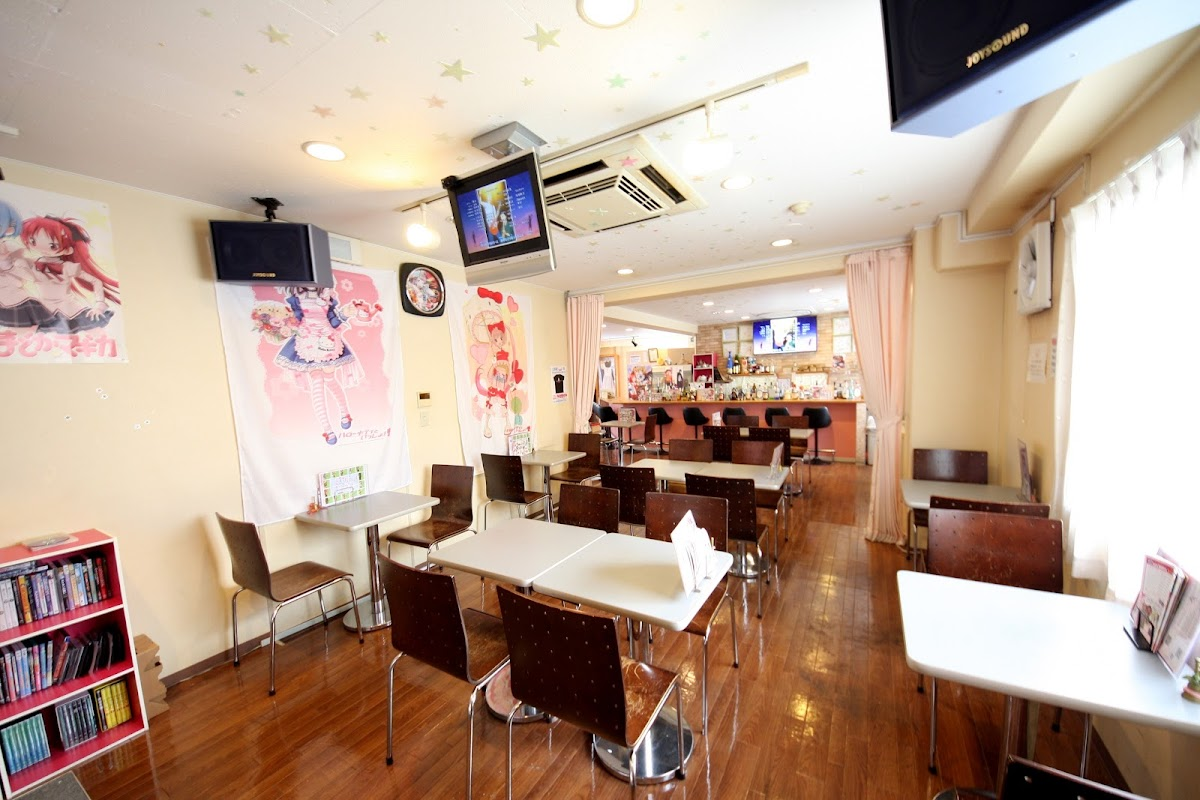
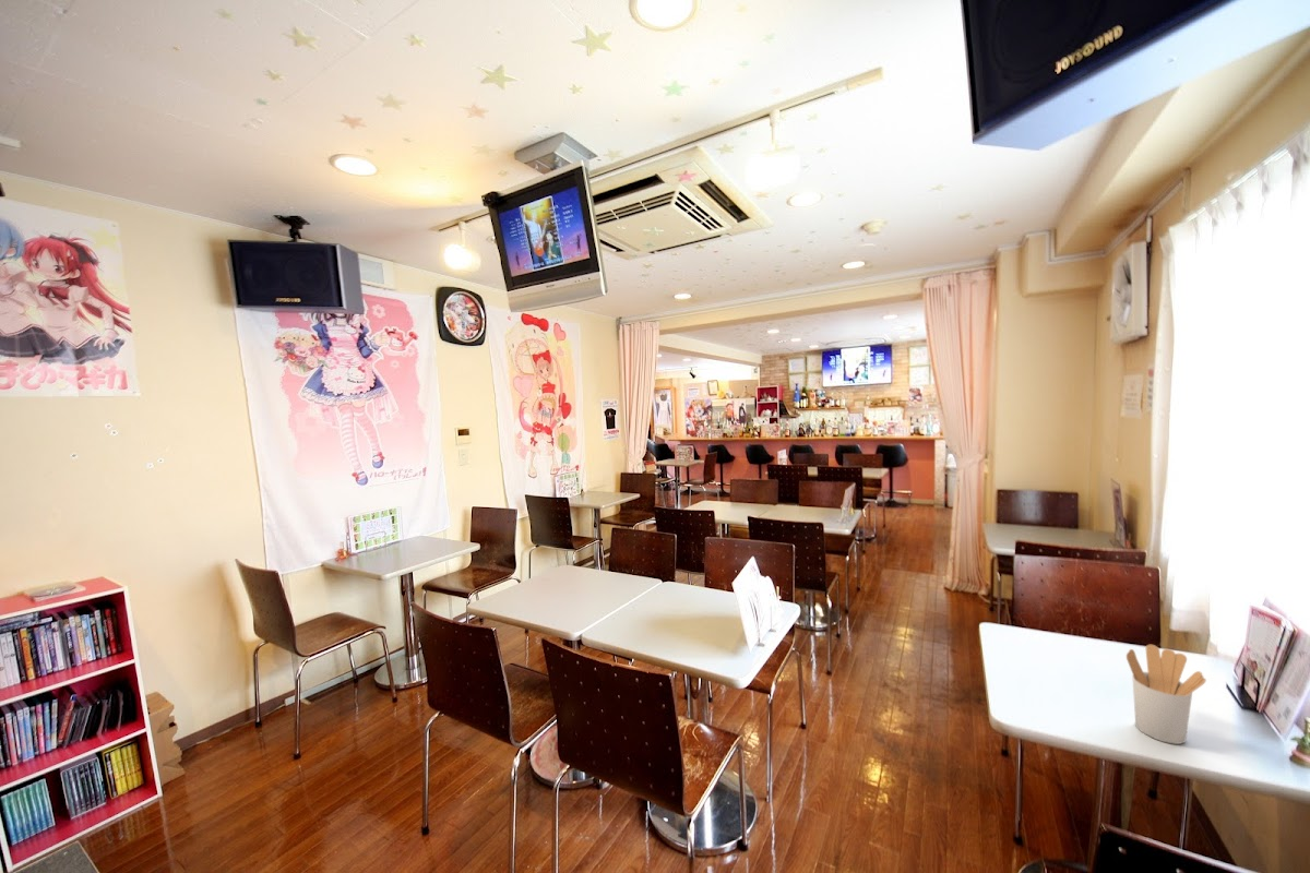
+ utensil holder [1126,644,1207,745]
